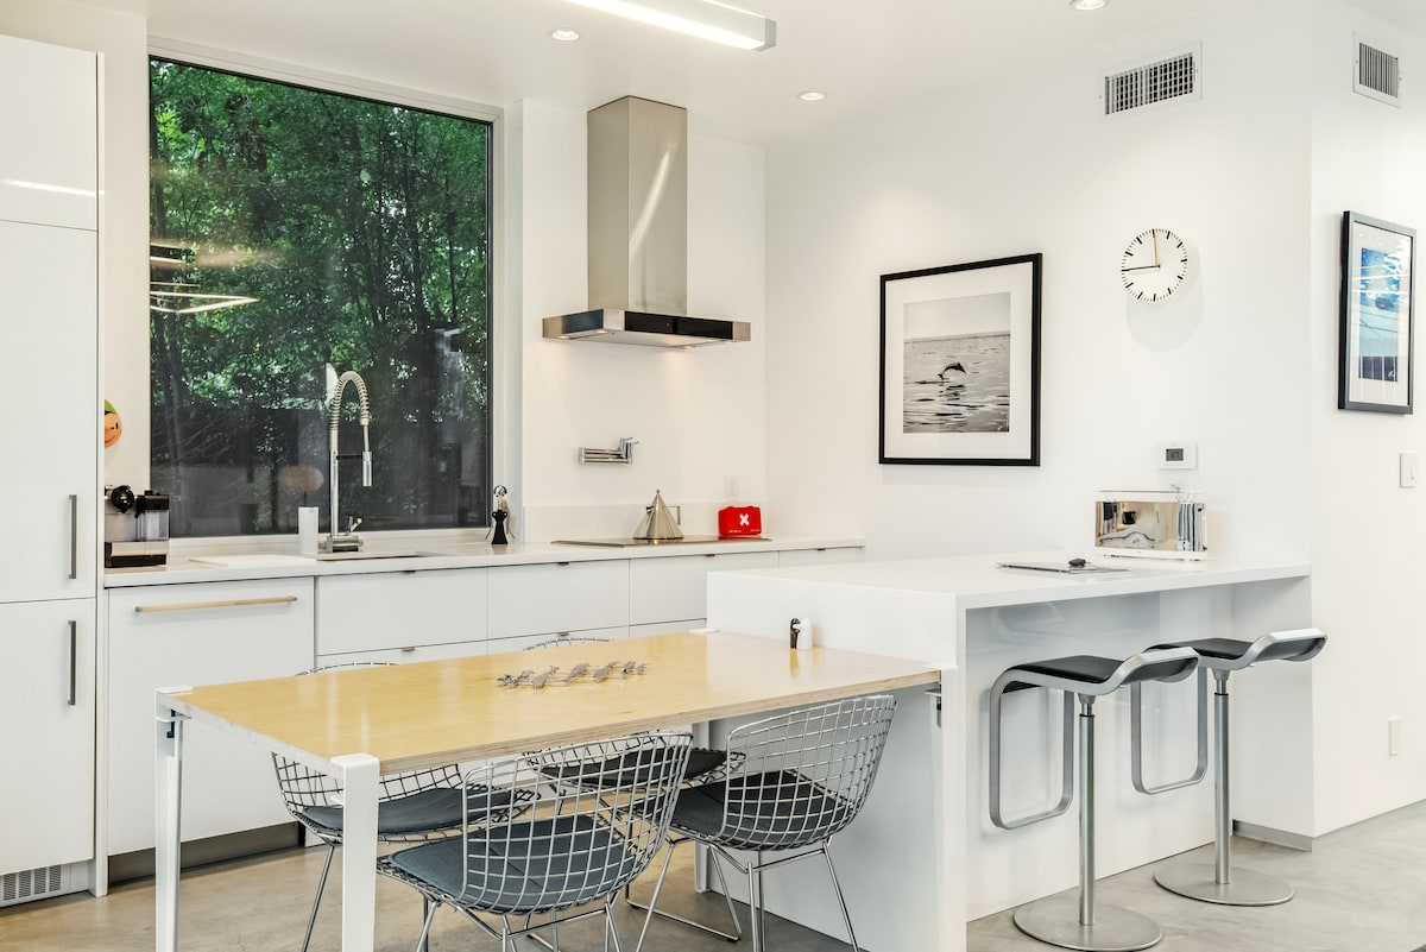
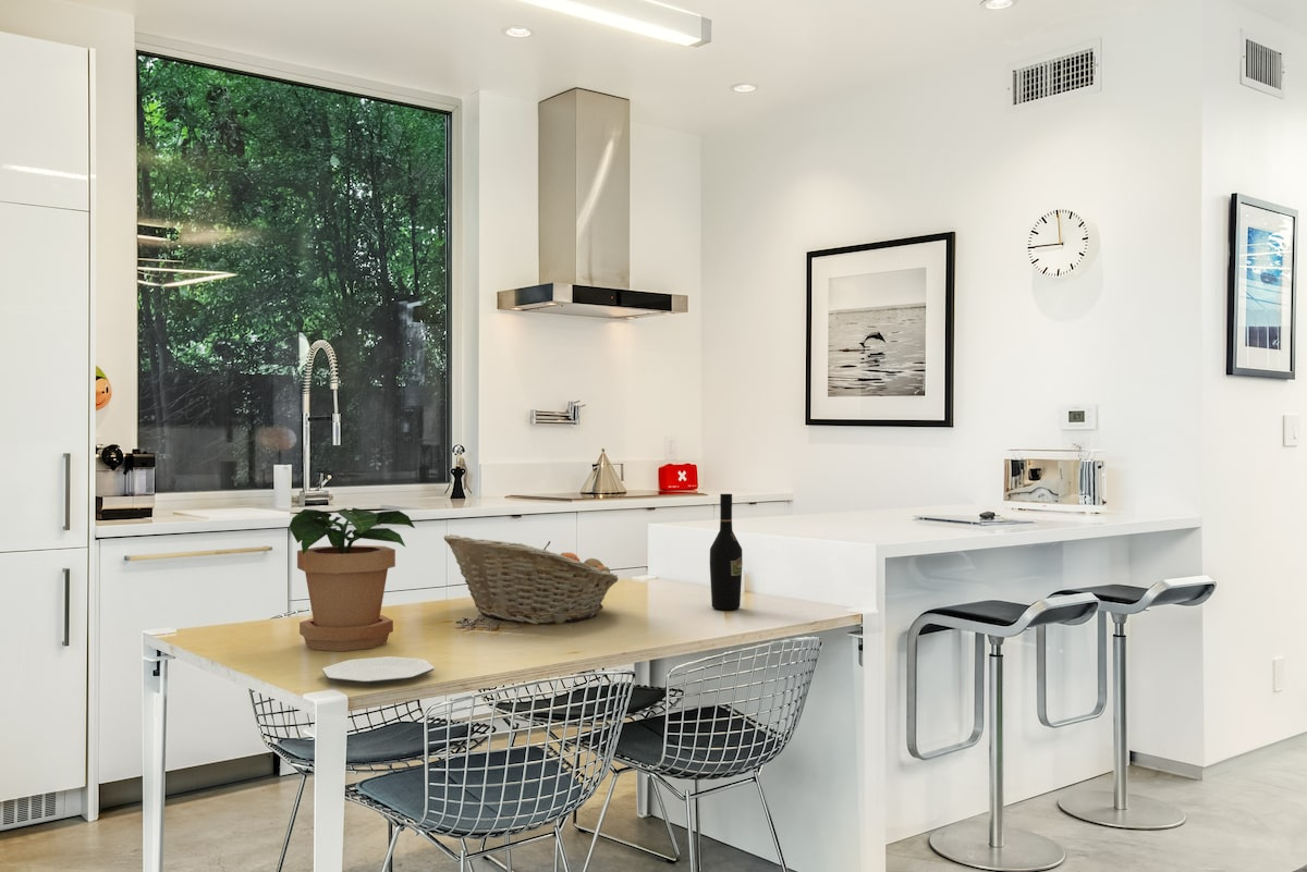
+ plate [321,655,436,685]
+ wine bottle [709,493,744,611]
+ potted plant [288,507,416,652]
+ fruit basket [443,533,620,625]
